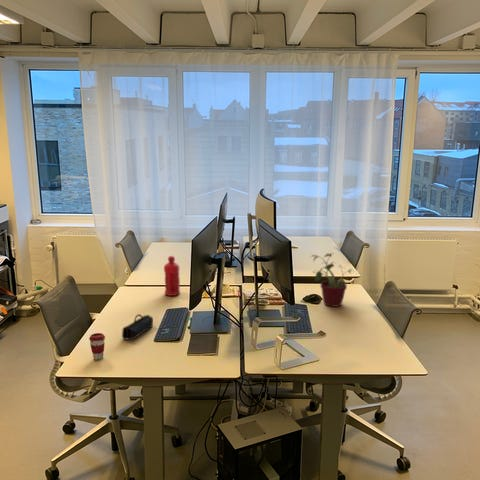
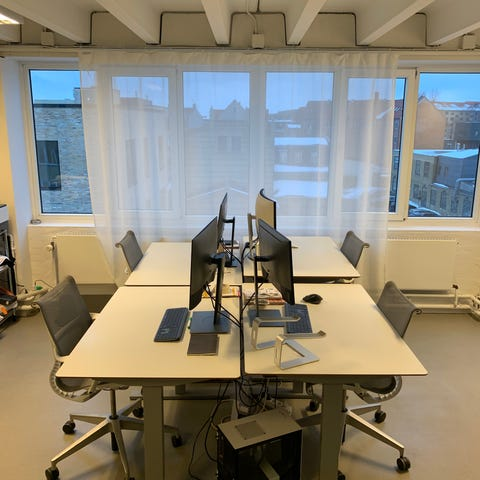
- pencil case [121,313,154,341]
- water bottle [163,255,181,297]
- coffee cup [88,332,106,361]
- potted plant [310,251,353,308]
